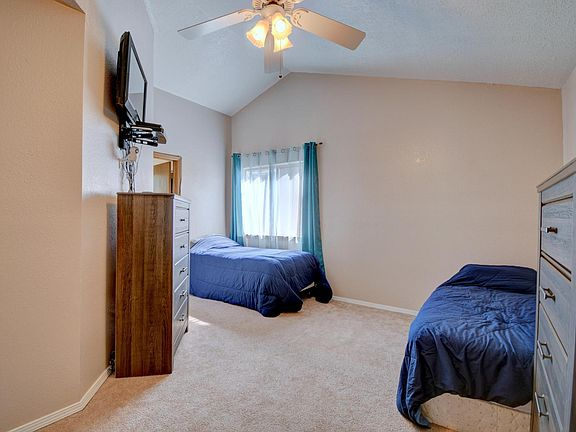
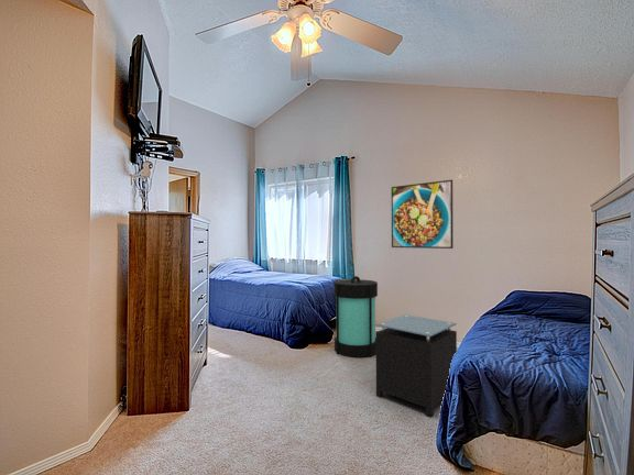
+ lantern [332,275,379,358]
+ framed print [391,178,455,250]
+ nightstand [375,313,458,418]
